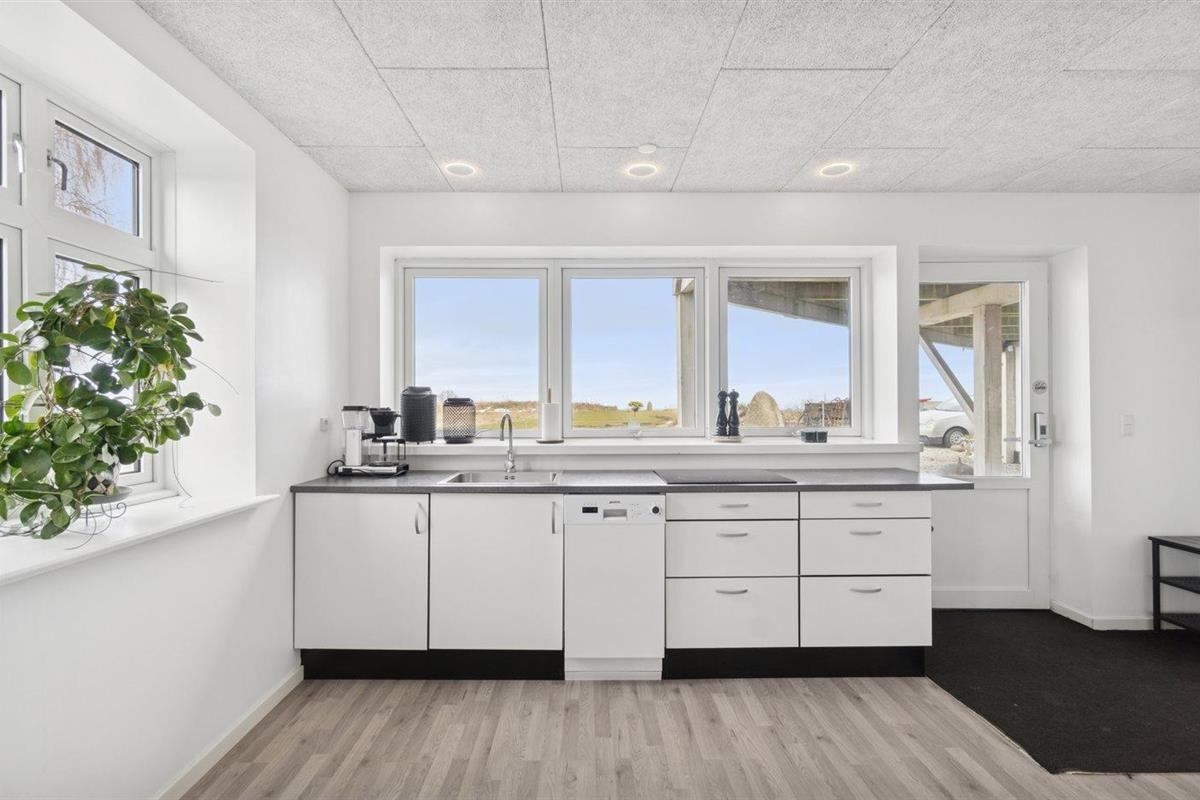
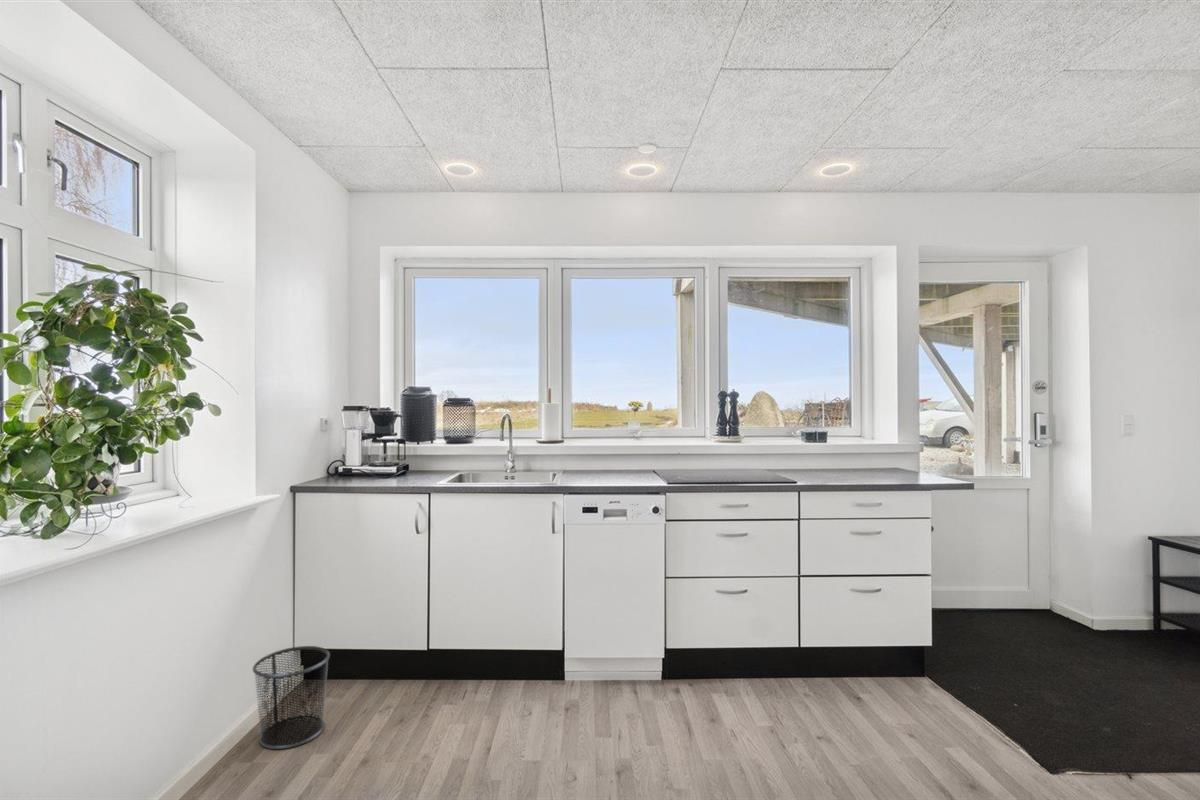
+ waste bin [252,645,331,750]
